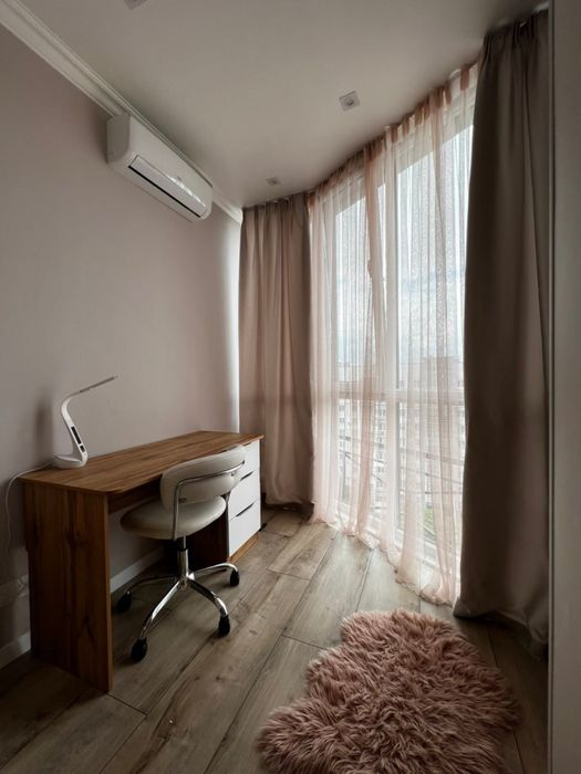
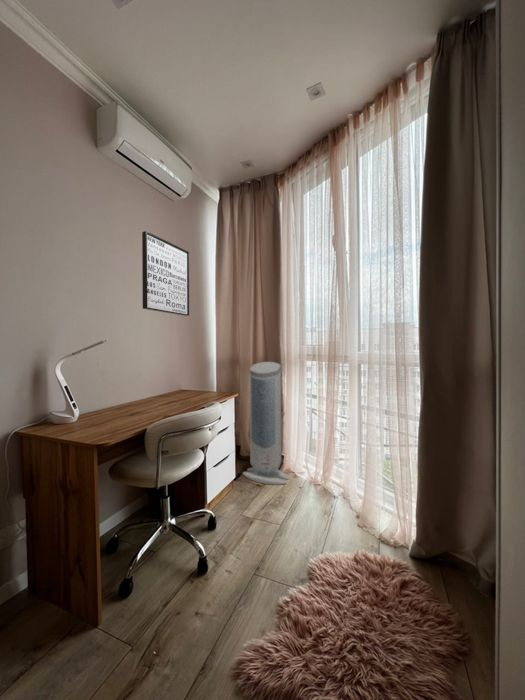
+ wall art [141,230,190,317]
+ air purifier [242,361,290,486]
